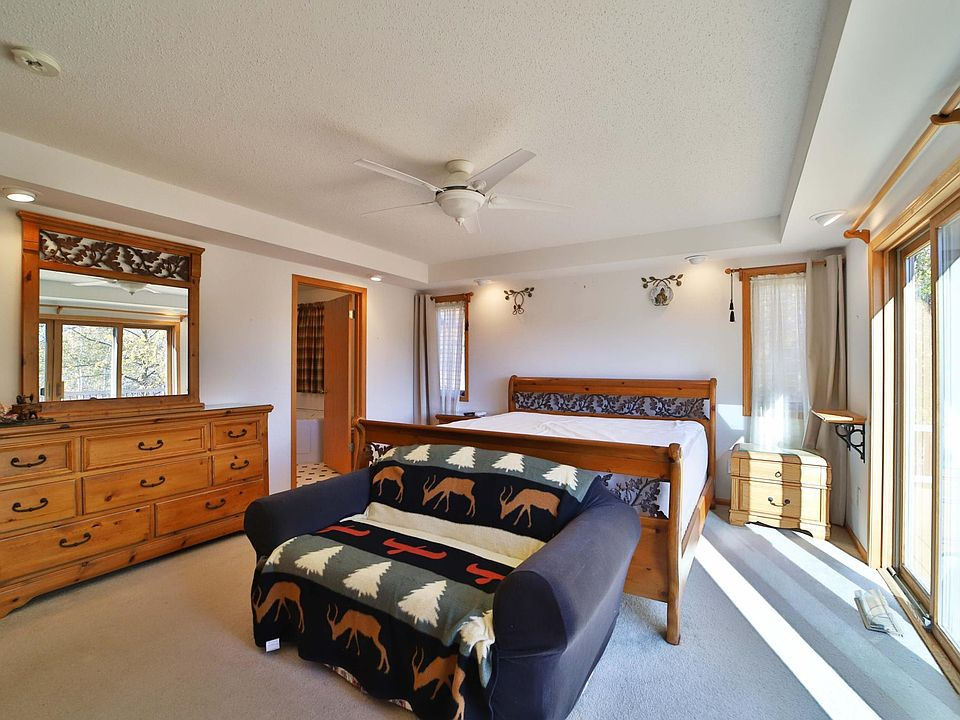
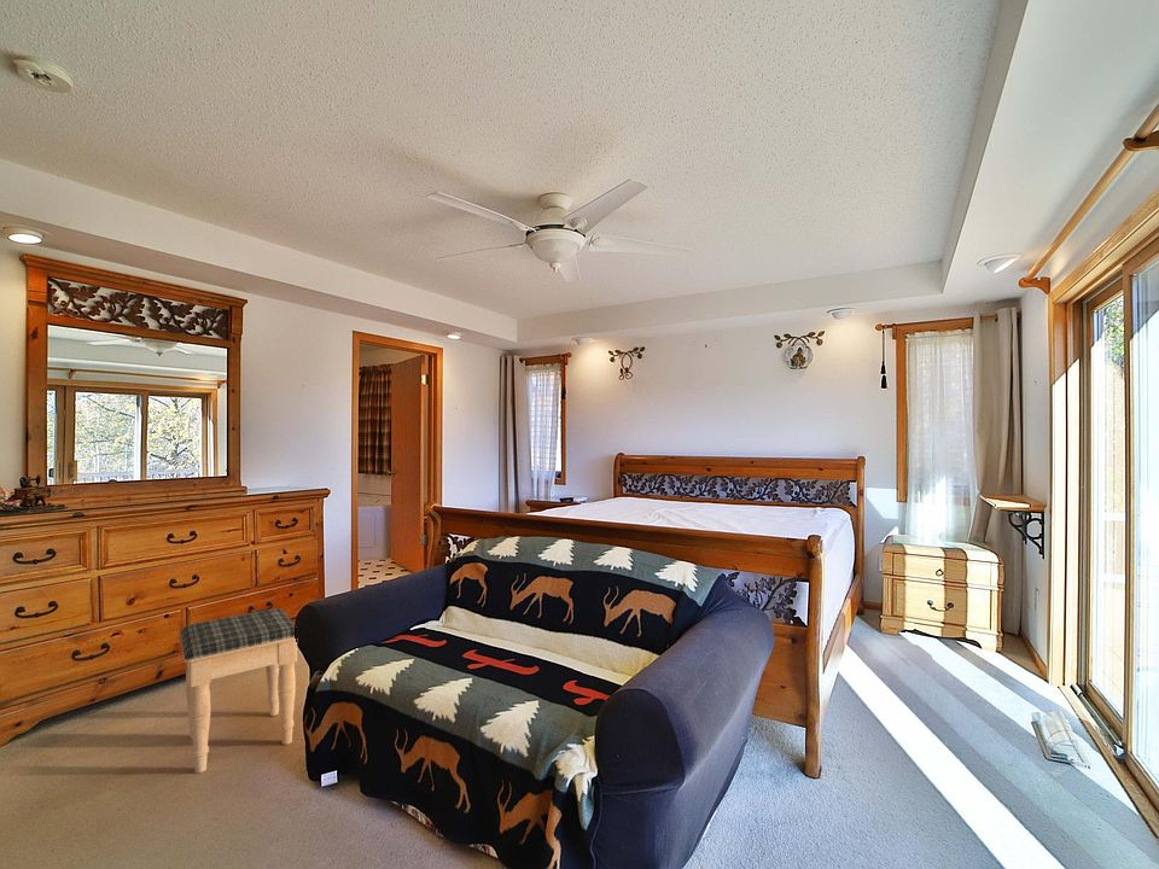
+ footstool [179,607,298,774]
